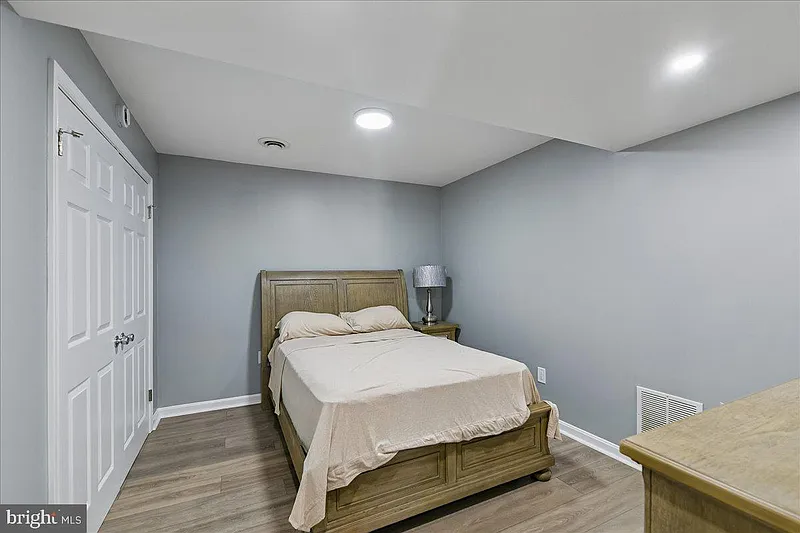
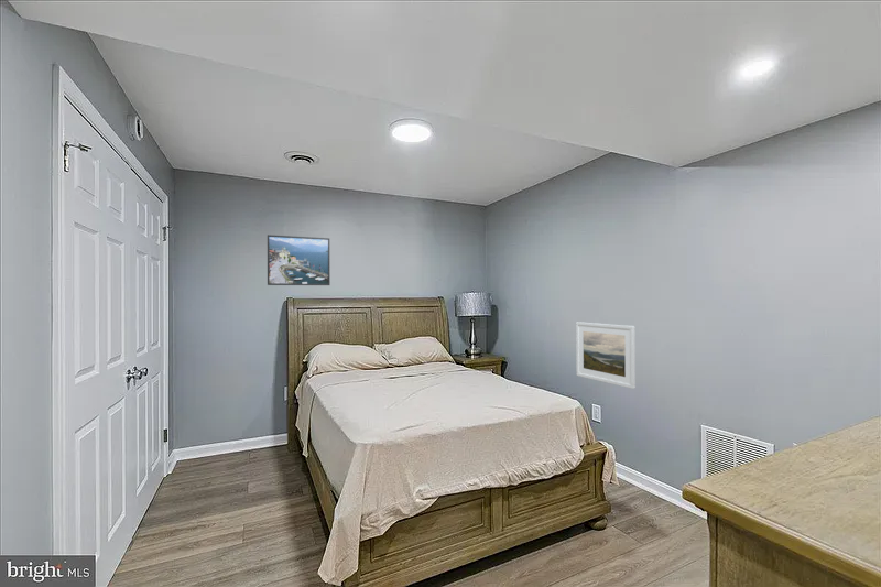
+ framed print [575,320,637,390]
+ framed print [267,233,331,286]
